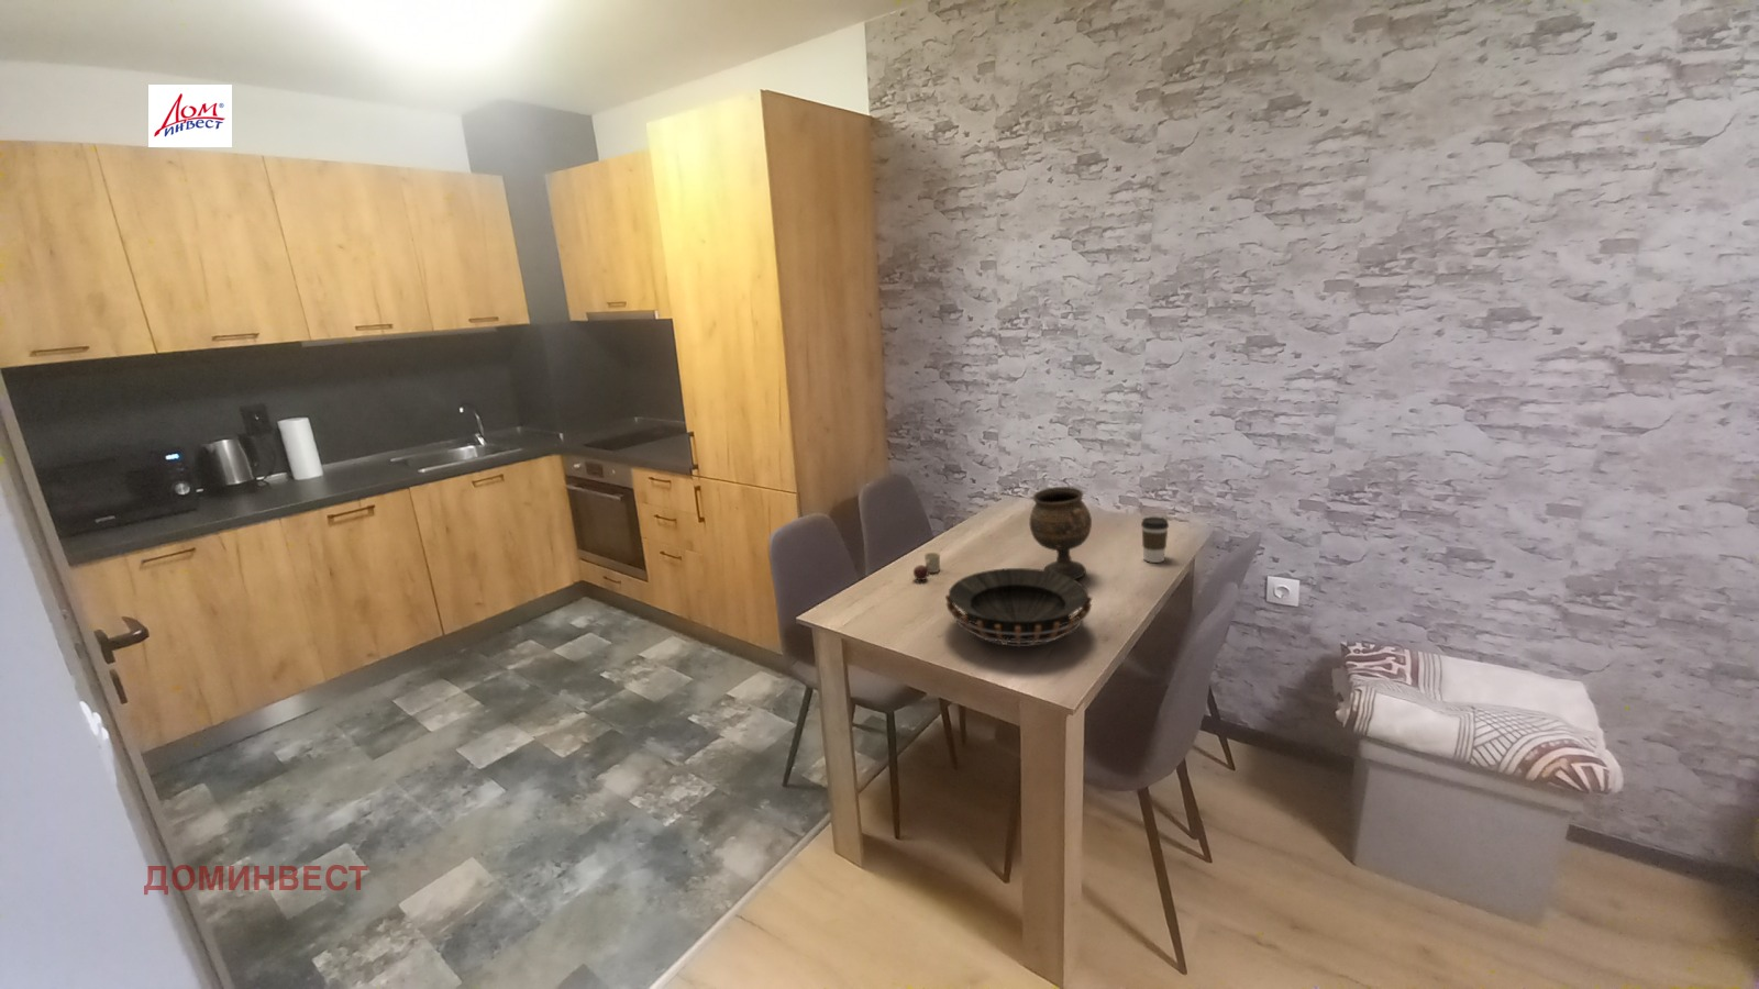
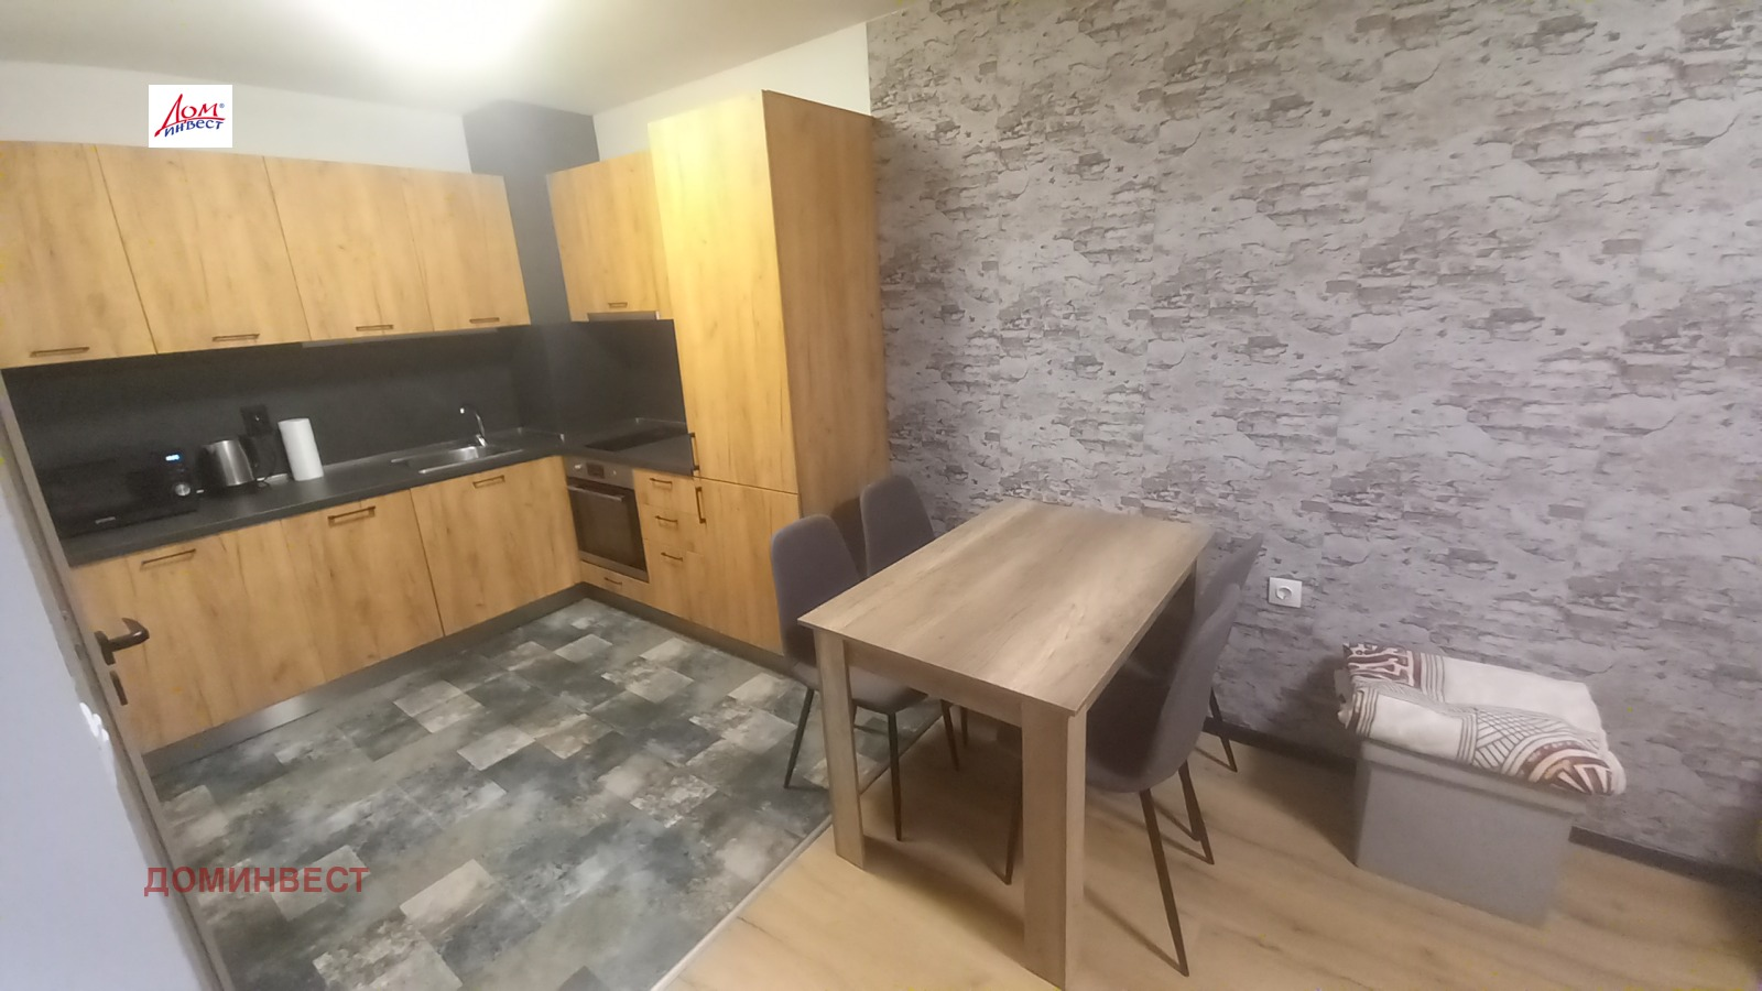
- mug [912,552,941,581]
- coffee cup [1140,516,1169,564]
- goblet [1028,485,1093,580]
- decorative bowl [945,568,1093,647]
